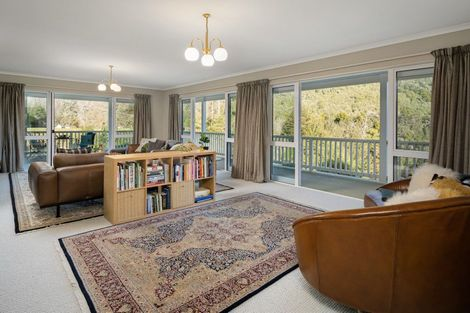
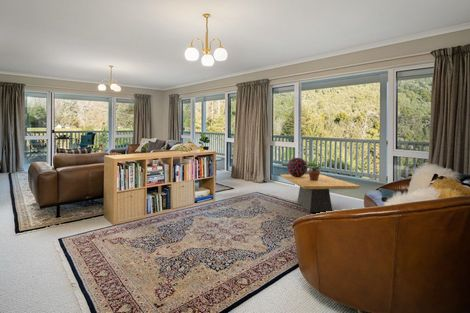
+ decorative sphere [286,157,308,177]
+ potted plant [303,158,323,181]
+ coffee table [280,174,362,213]
